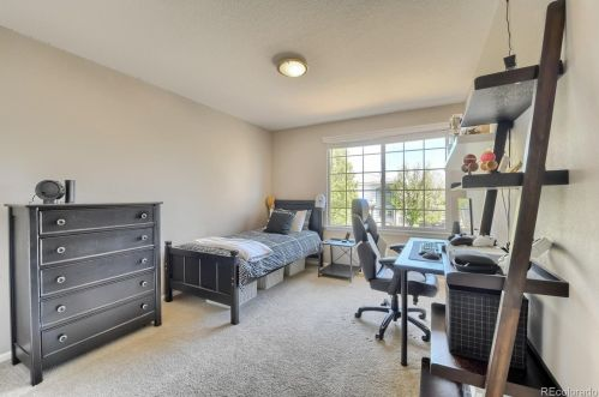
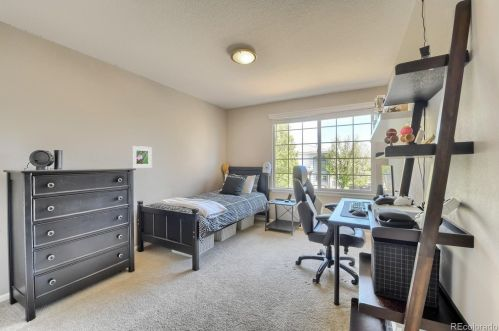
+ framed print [131,145,153,169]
